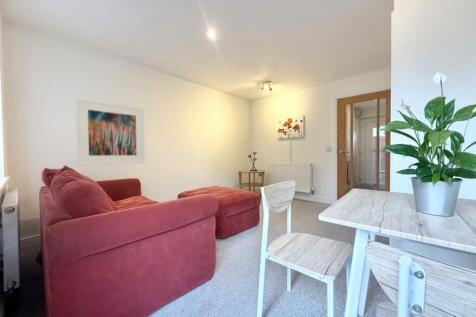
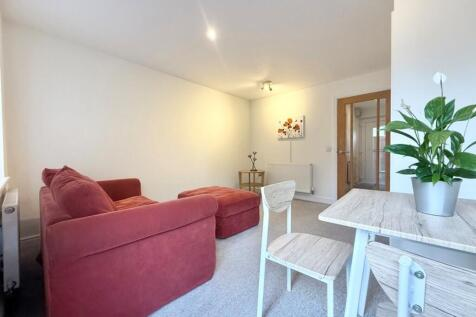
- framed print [75,98,146,166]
